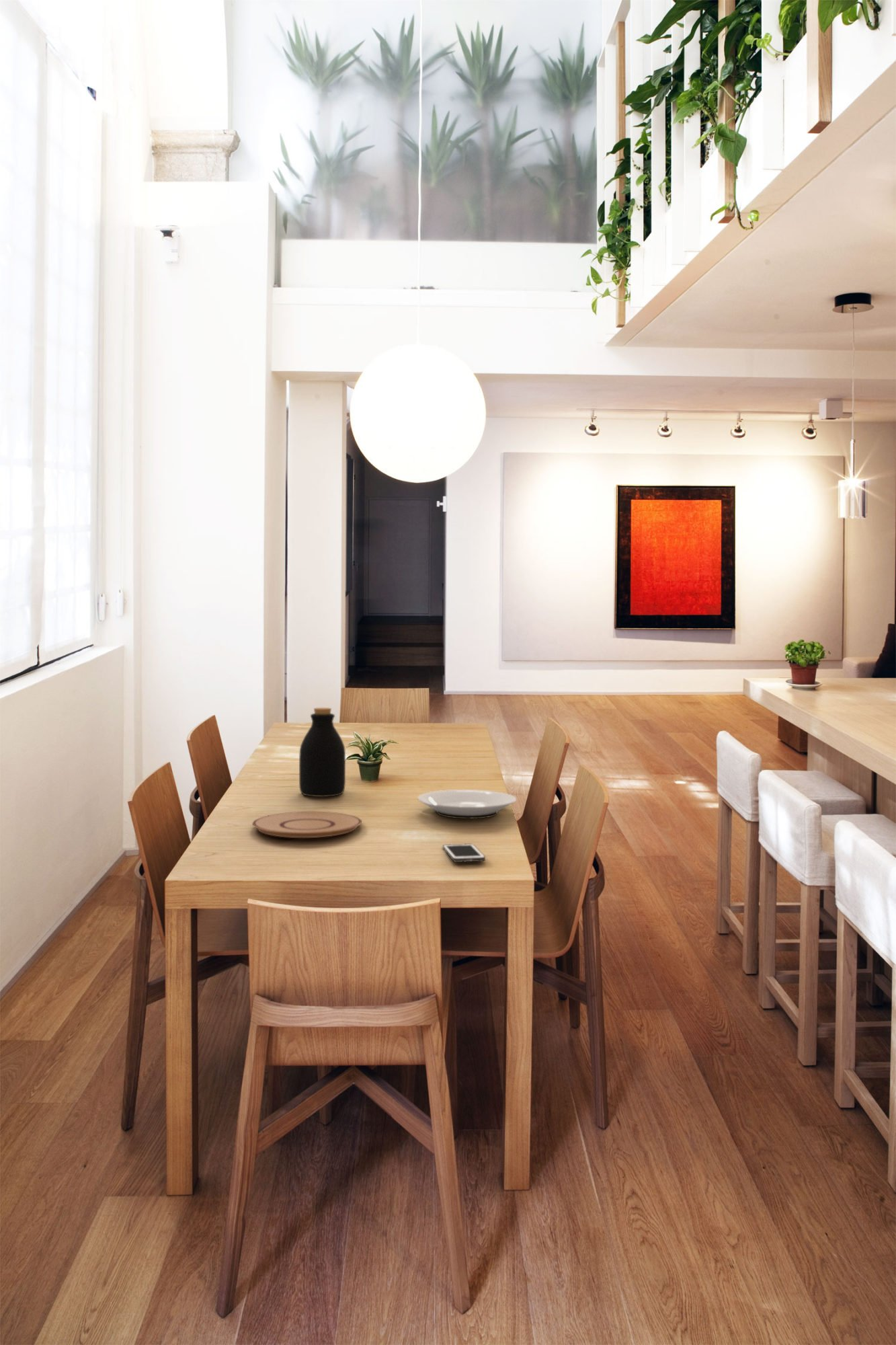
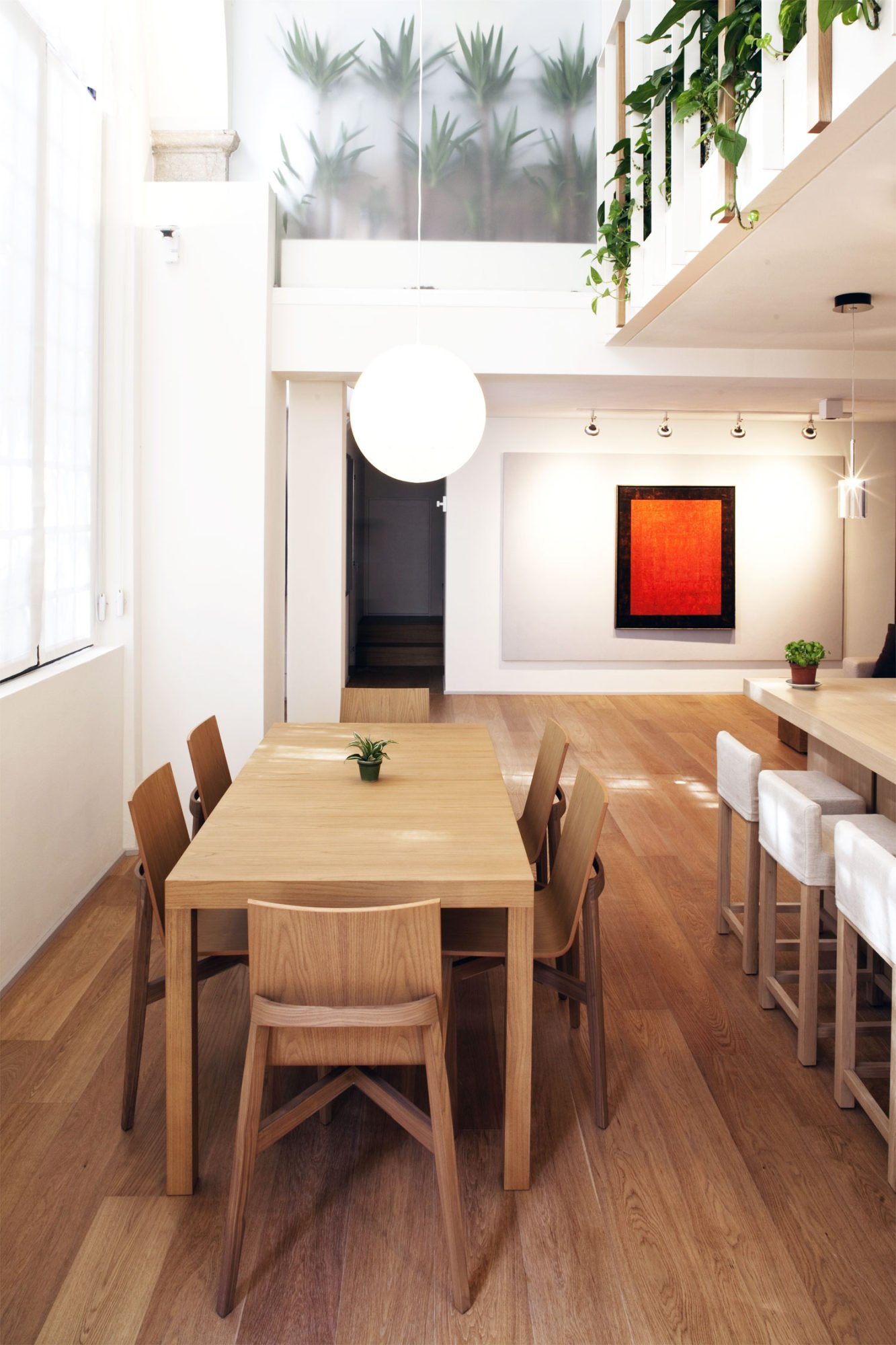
- bottle [298,707,346,798]
- plate [417,789,517,820]
- cell phone [442,843,486,863]
- plate [252,811,362,839]
